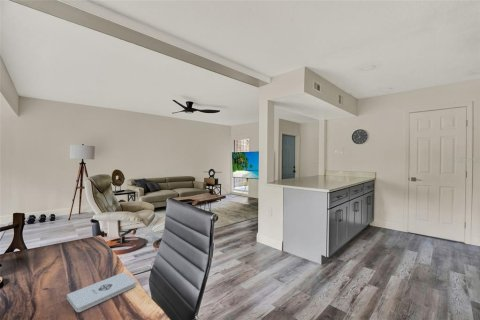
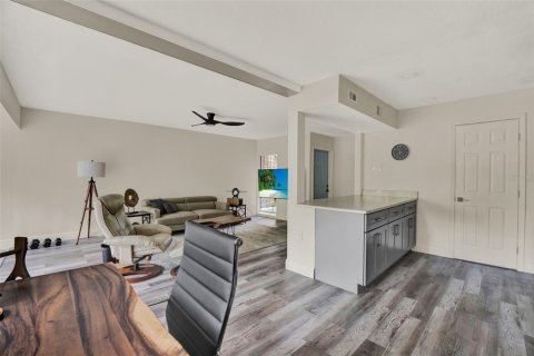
- notepad [66,272,137,313]
